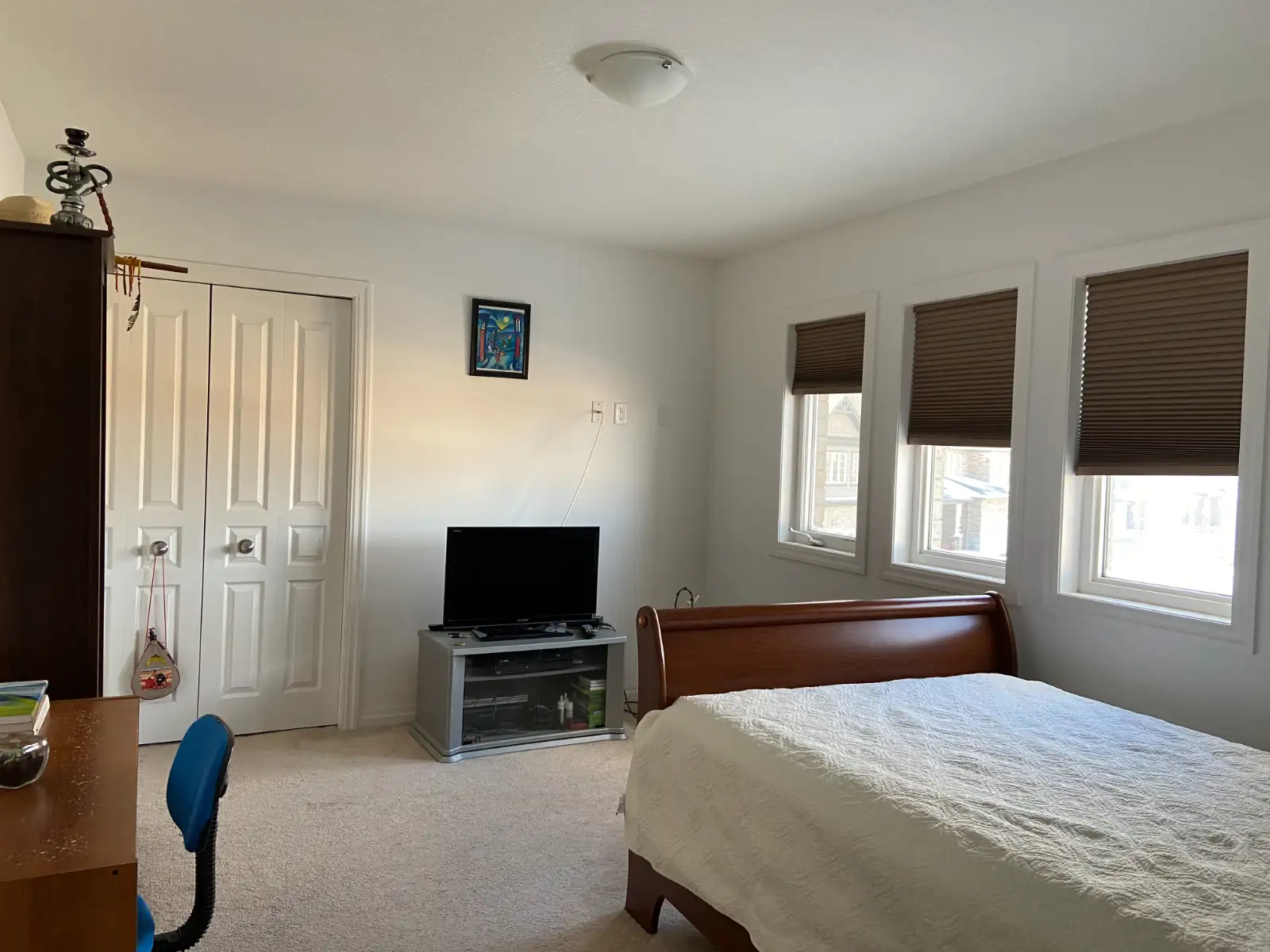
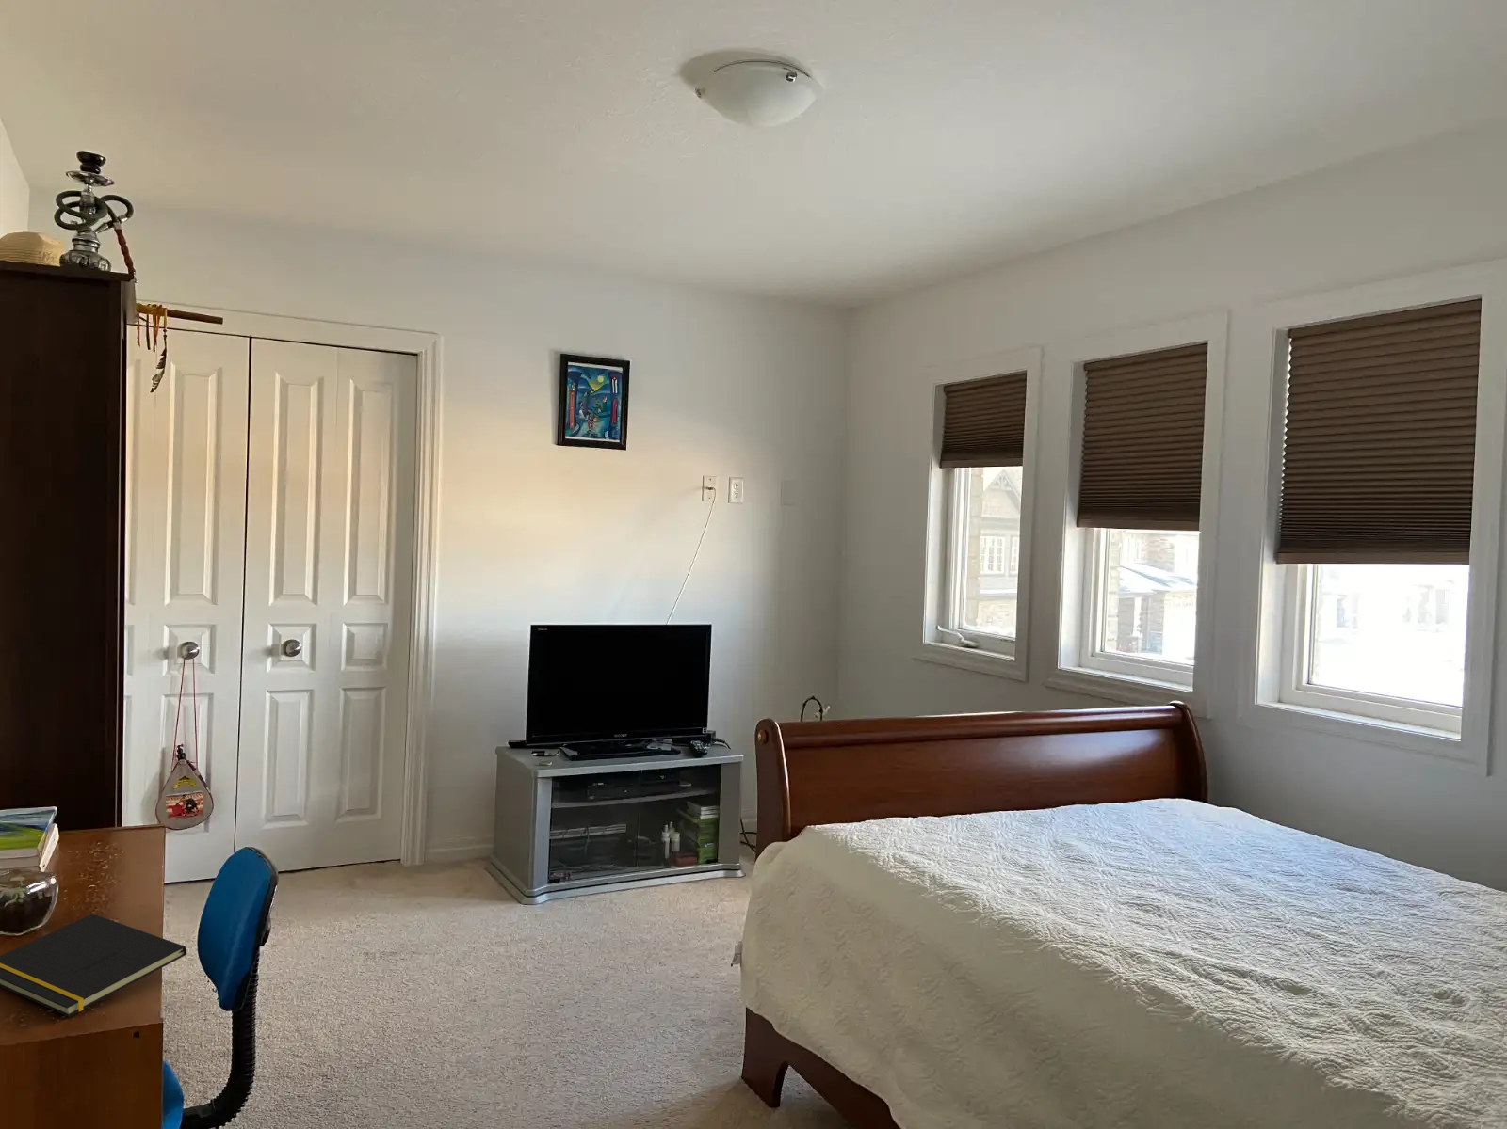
+ notepad [0,913,187,1018]
